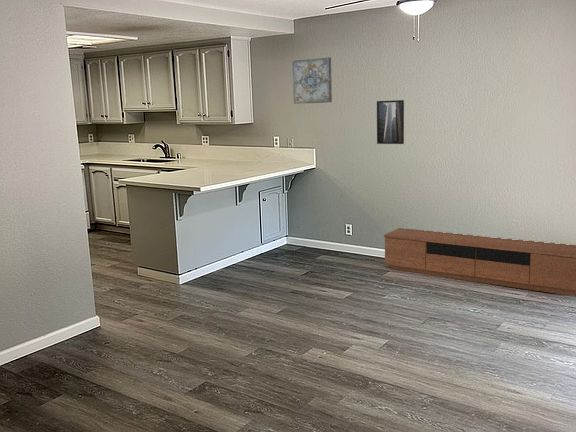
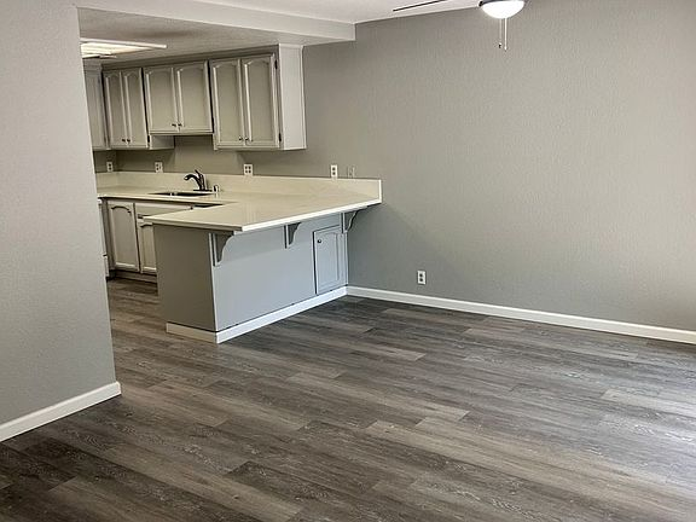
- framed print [376,99,405,145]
- wall art [292,56,333,105]
- media console [383,227,576,297]
